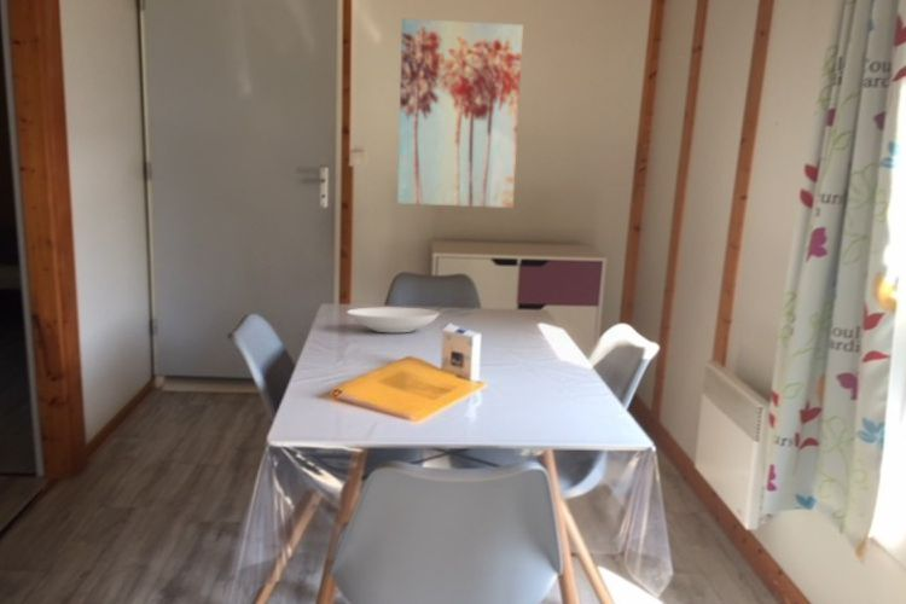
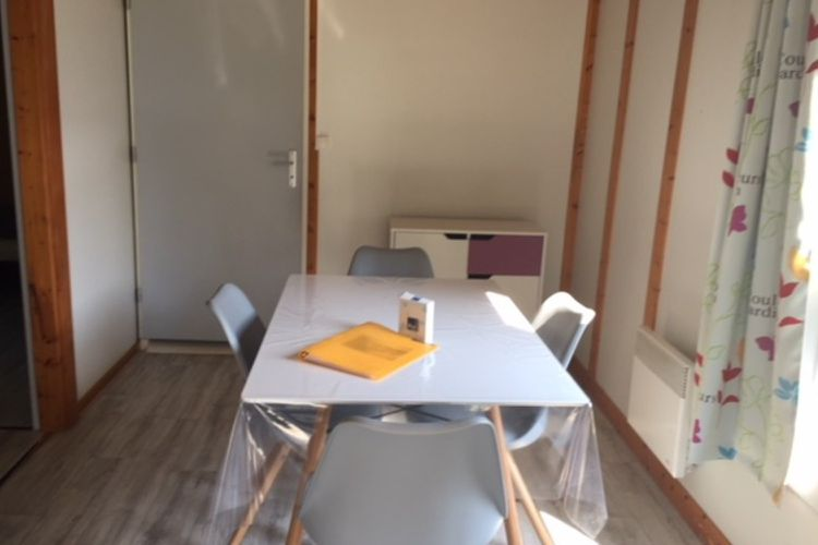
- bowl [345,307,441,333]
- wall art [396,17,524,209]
